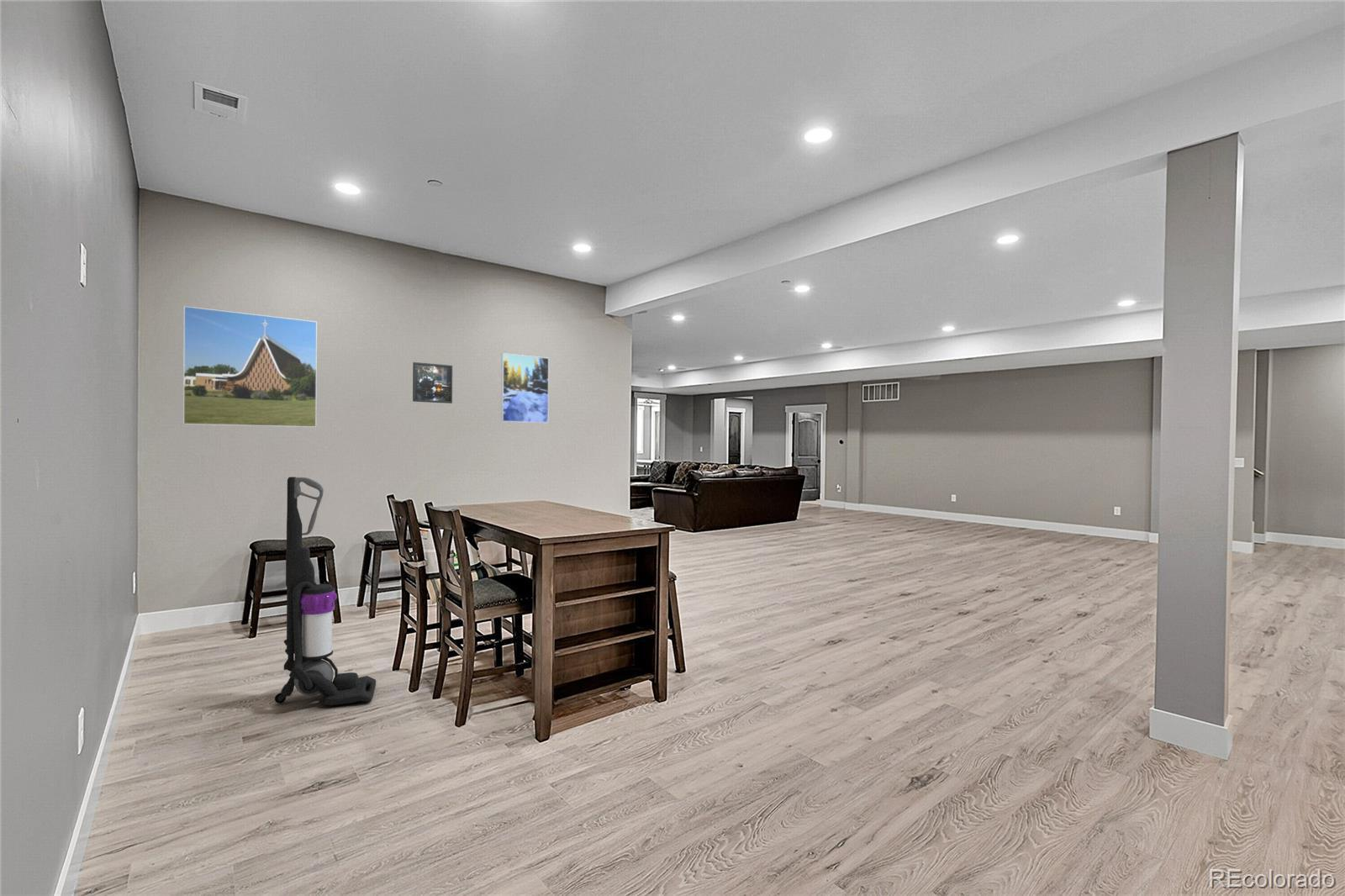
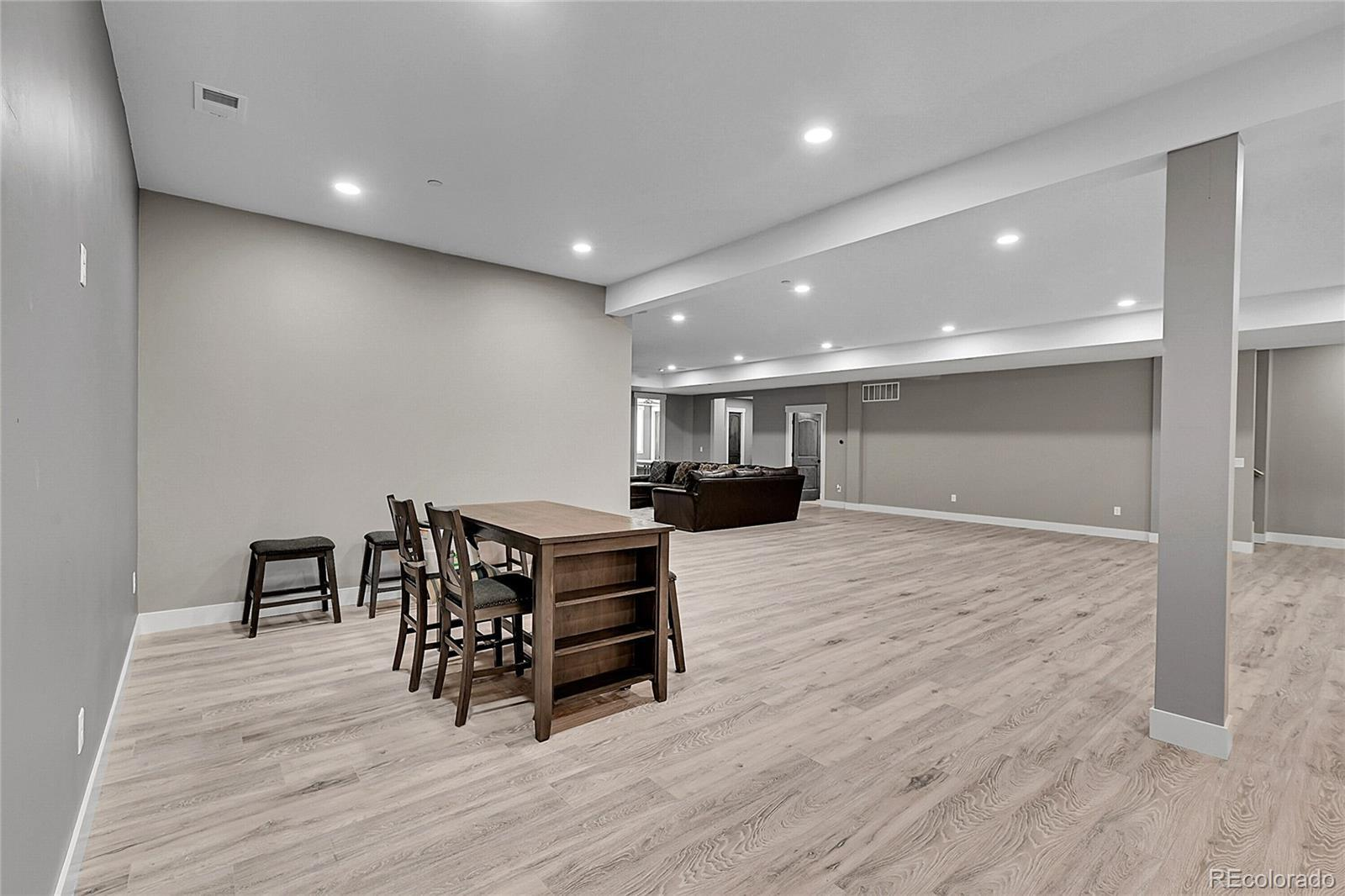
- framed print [182,305,318,428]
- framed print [500,352,550,424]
- vacuum cleaner [274,476,377,706]
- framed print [412,361,453,404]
